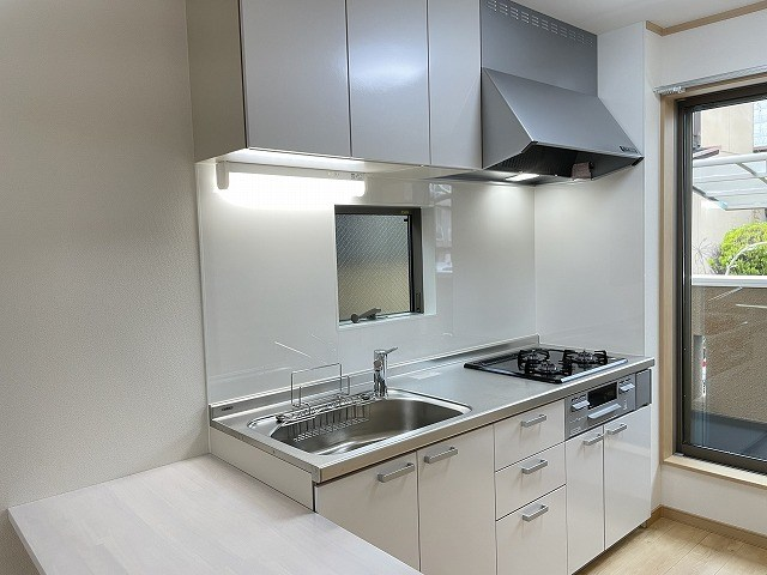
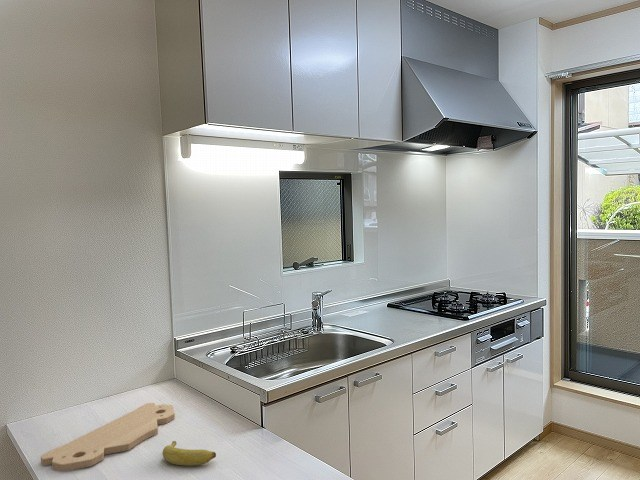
+ banana [161,440,217,467]
+ cutting board [40,402,176,472]
